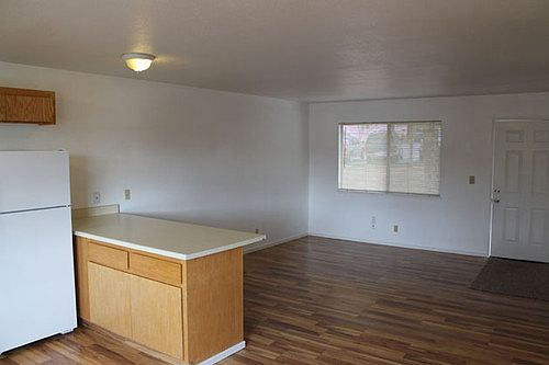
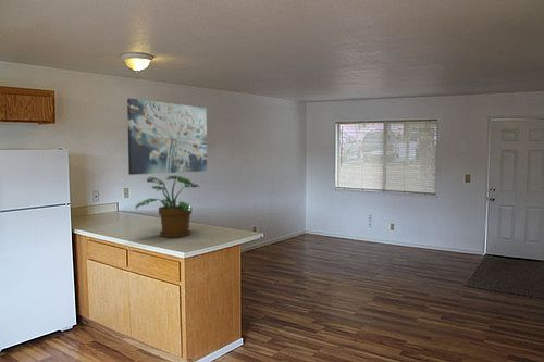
+ wall art [126,98,208,176]
+ potted plant [135,174,201,238]
